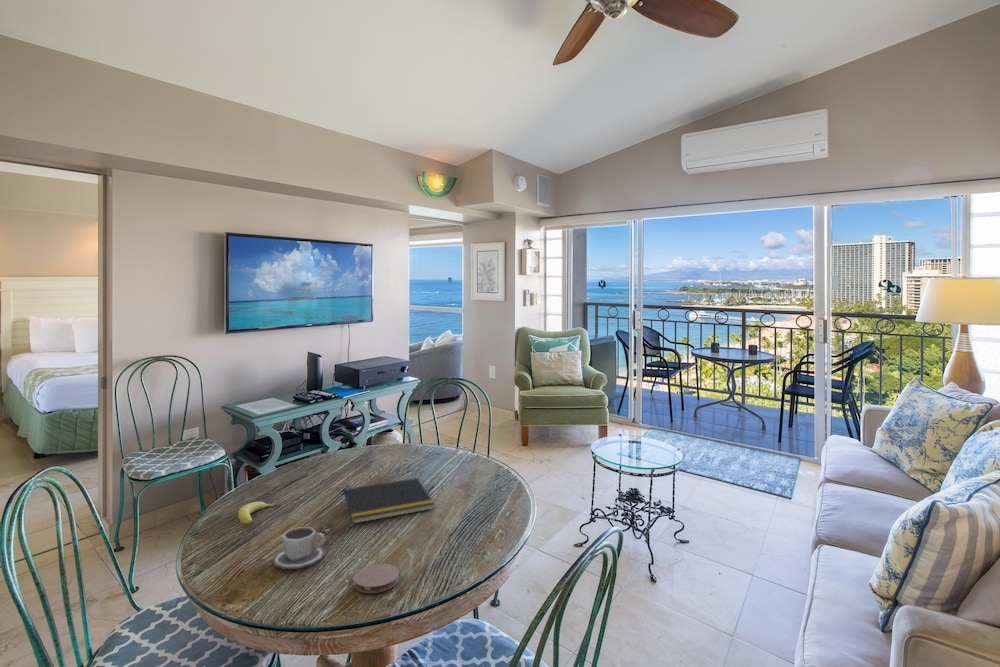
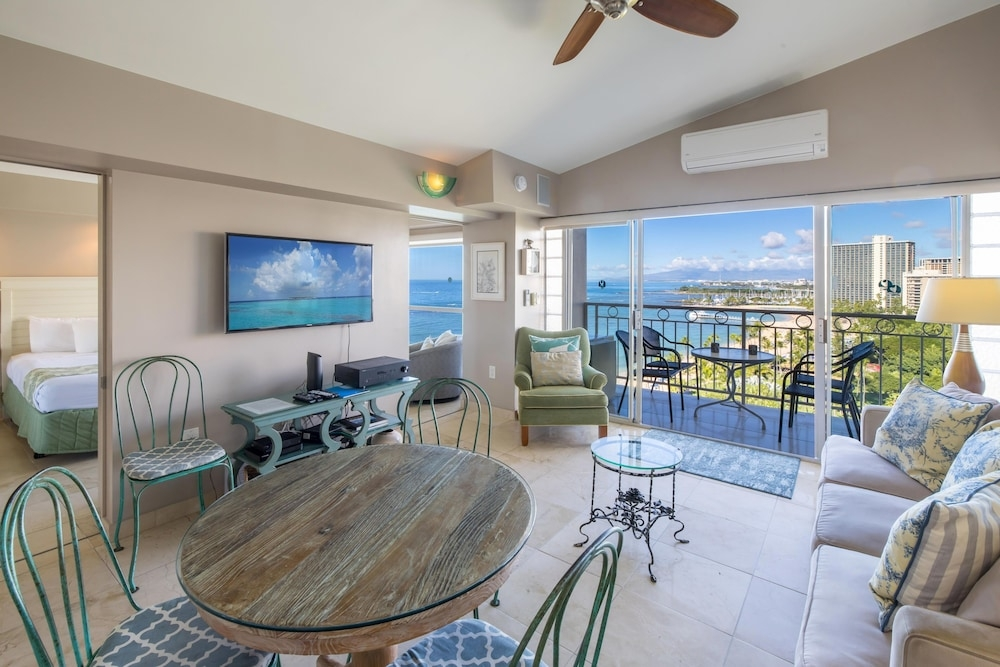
- coaster [352,563,400,594]
- cup [271,526,327,570]
- notepad [340,477,436,525]
- fruit [237,501,282,525]
